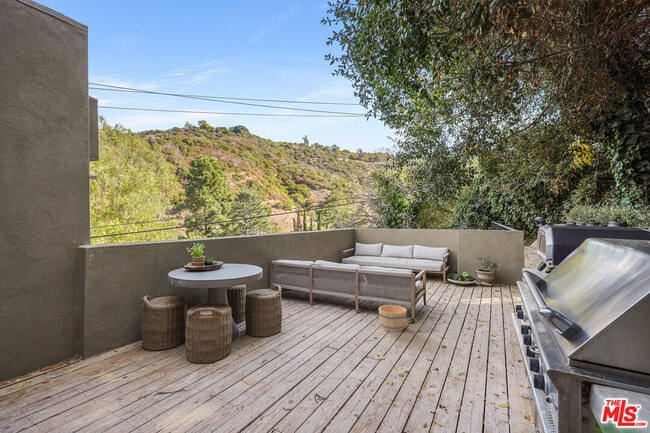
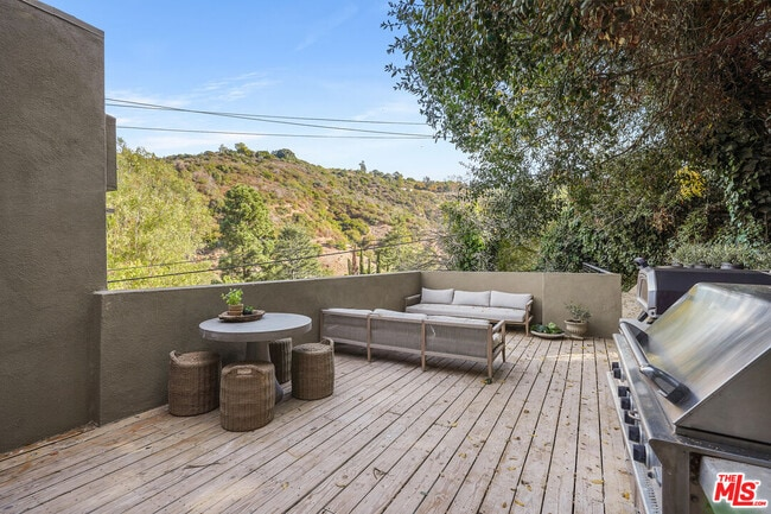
- bucket [377,304,408,332]
